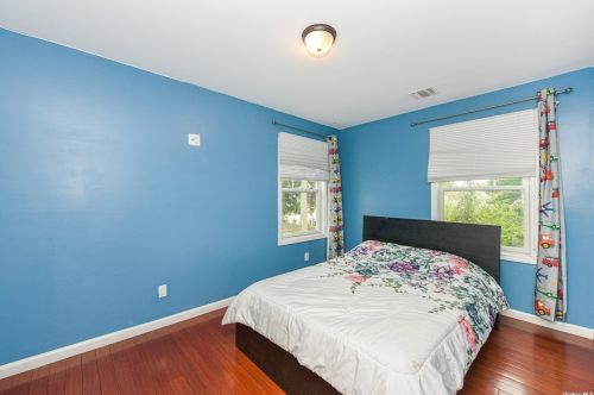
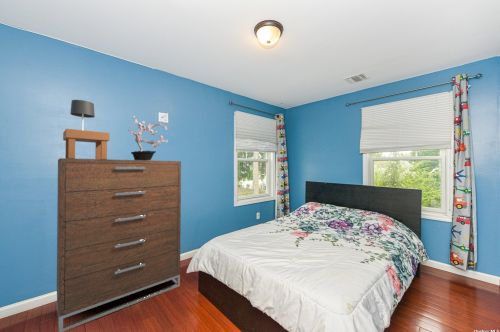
+ dresser [56,157,182,332]
+ potted plant [127,115,169,160]
+ table lamp [62,99,111,159]
